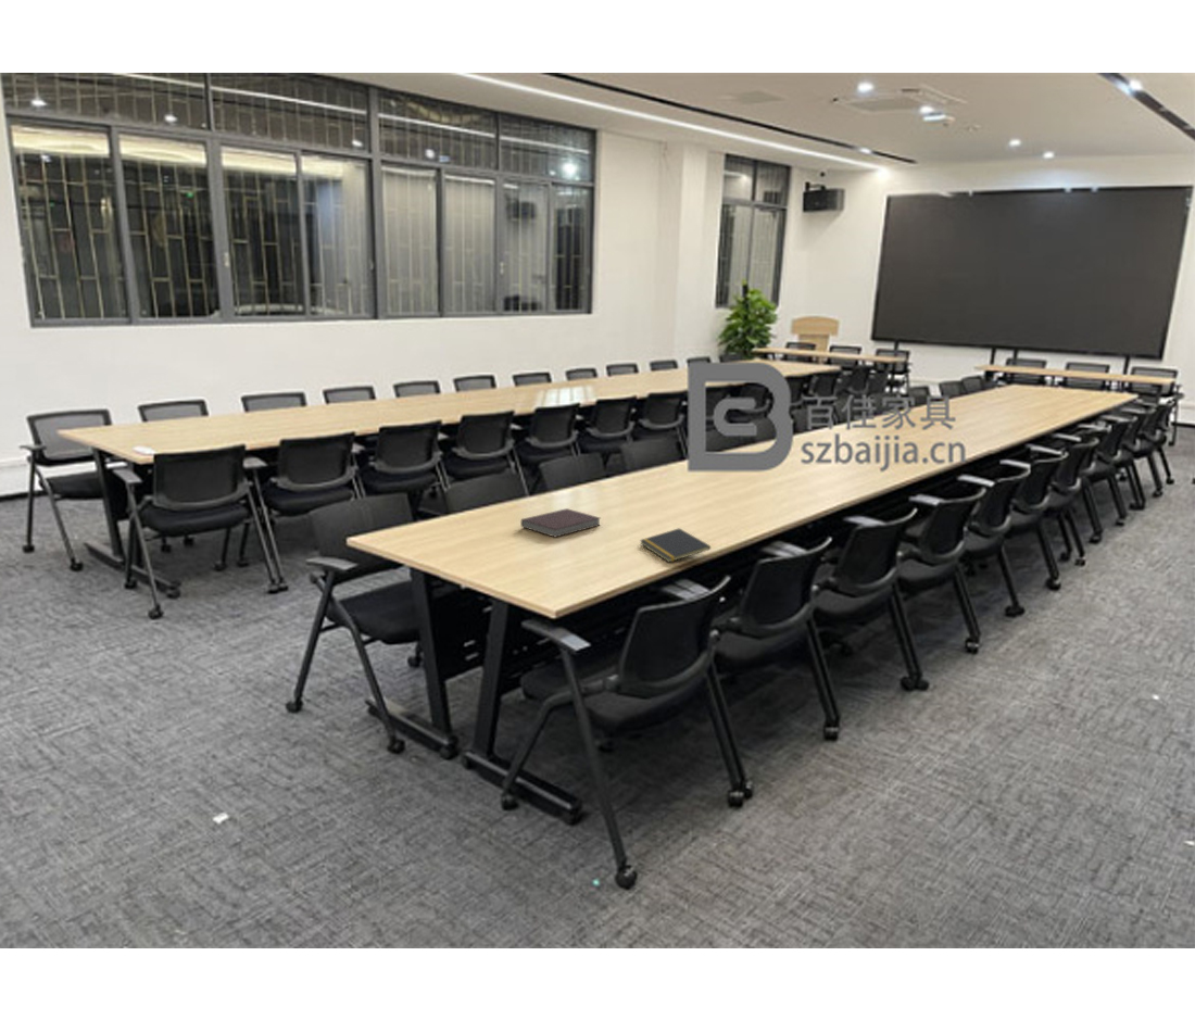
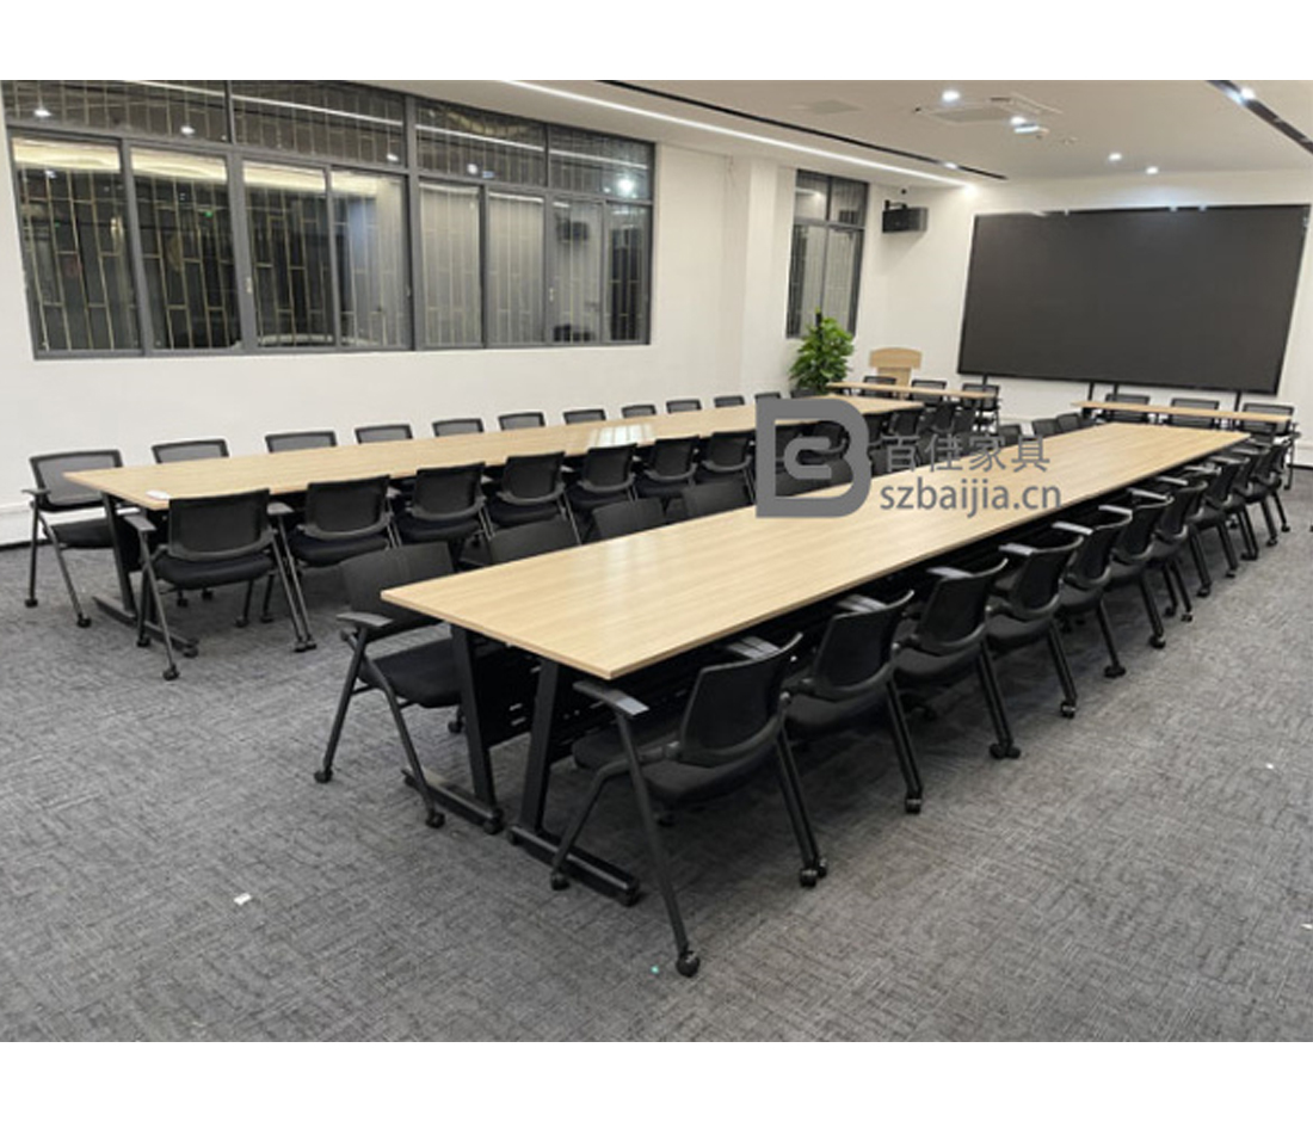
- notepad [639,527,712,564]
- notebook [519,507,602,538]
